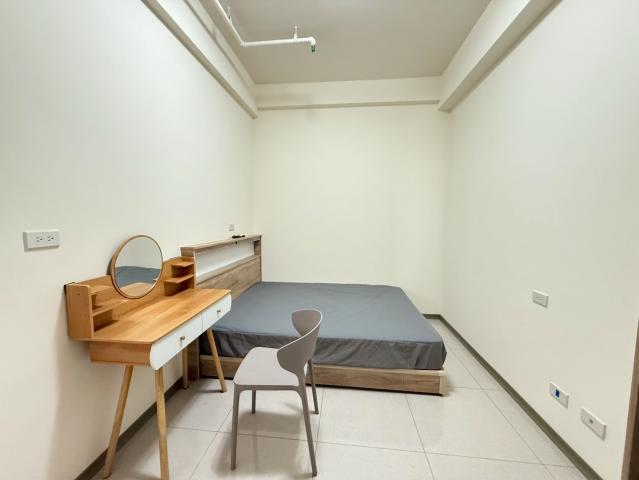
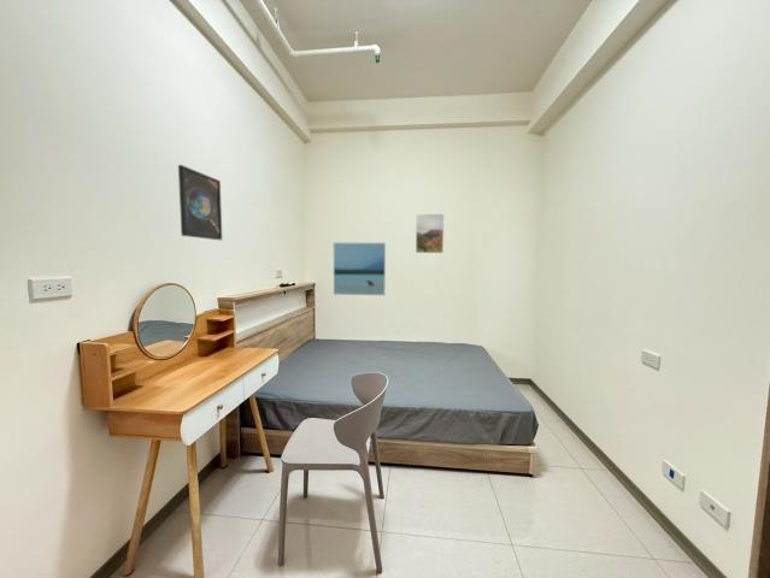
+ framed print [177,164,223,241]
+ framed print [333,242,387,296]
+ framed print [415,213,445,254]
